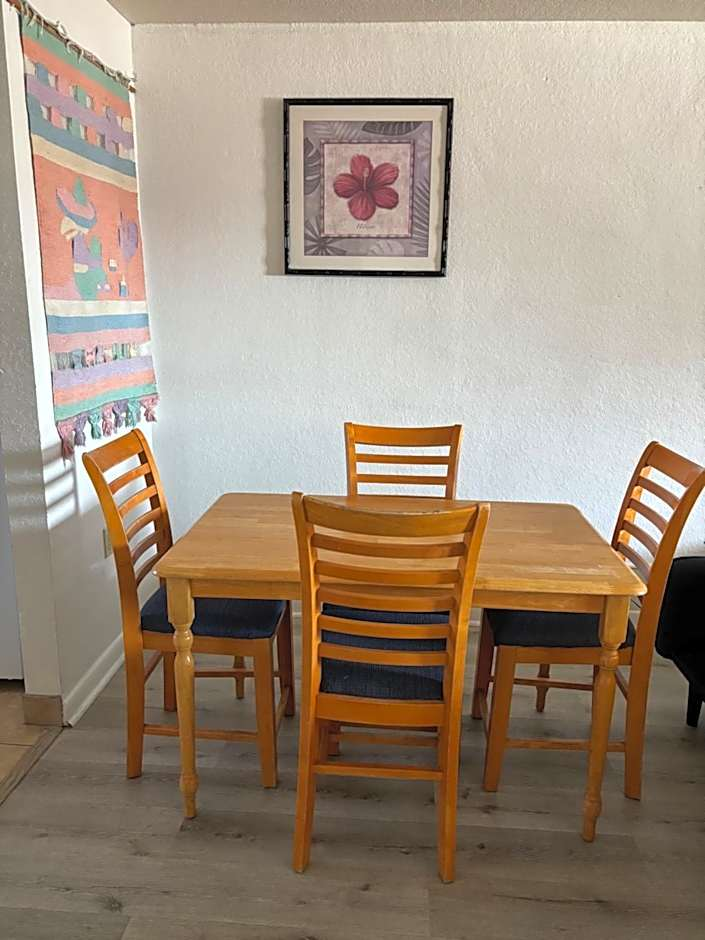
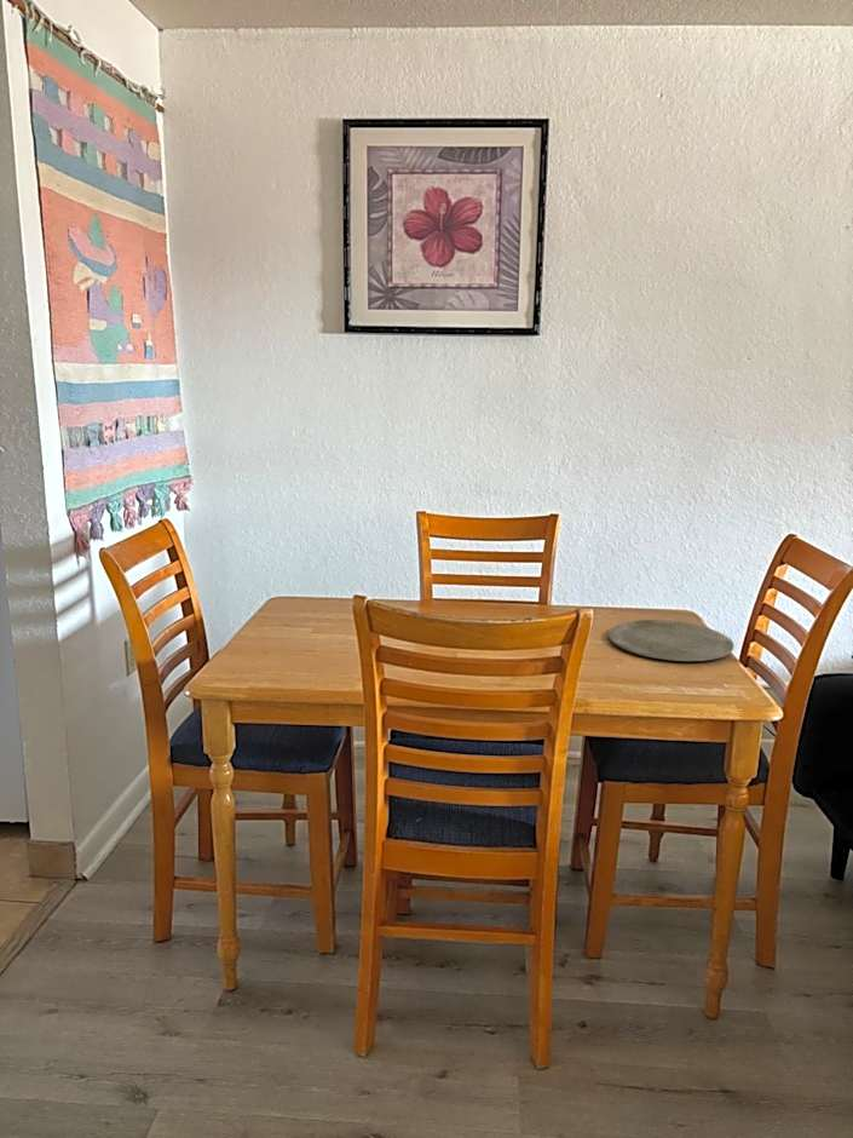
+ plate [607,619,734,662]
